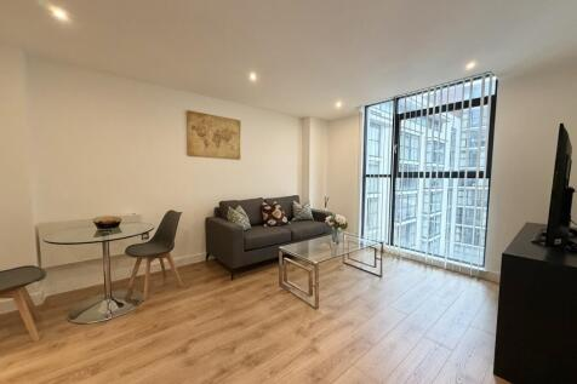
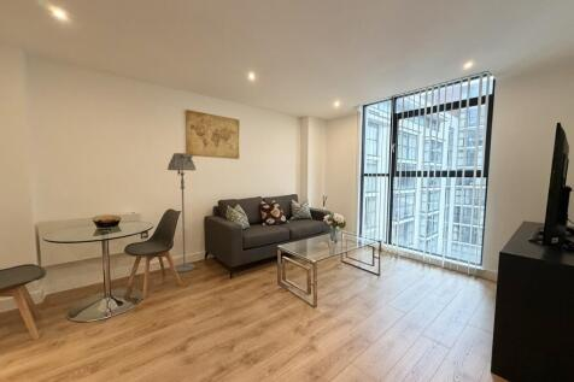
+ floor lamp [166,152,197,274]
